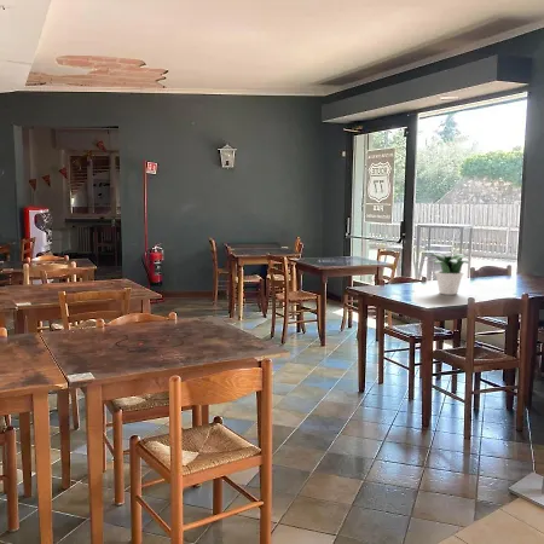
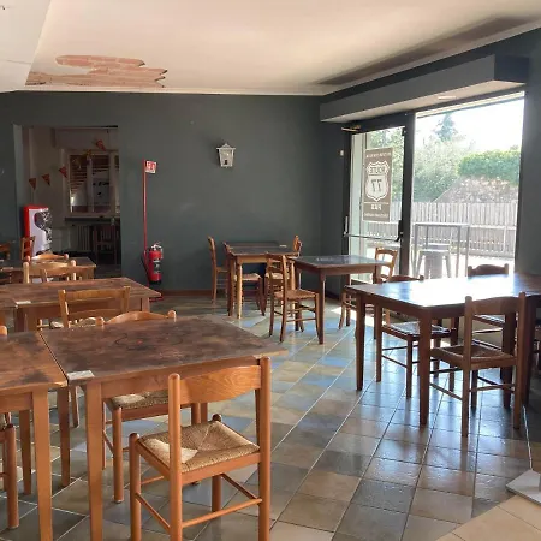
- potted plant [429,253,470,296]
